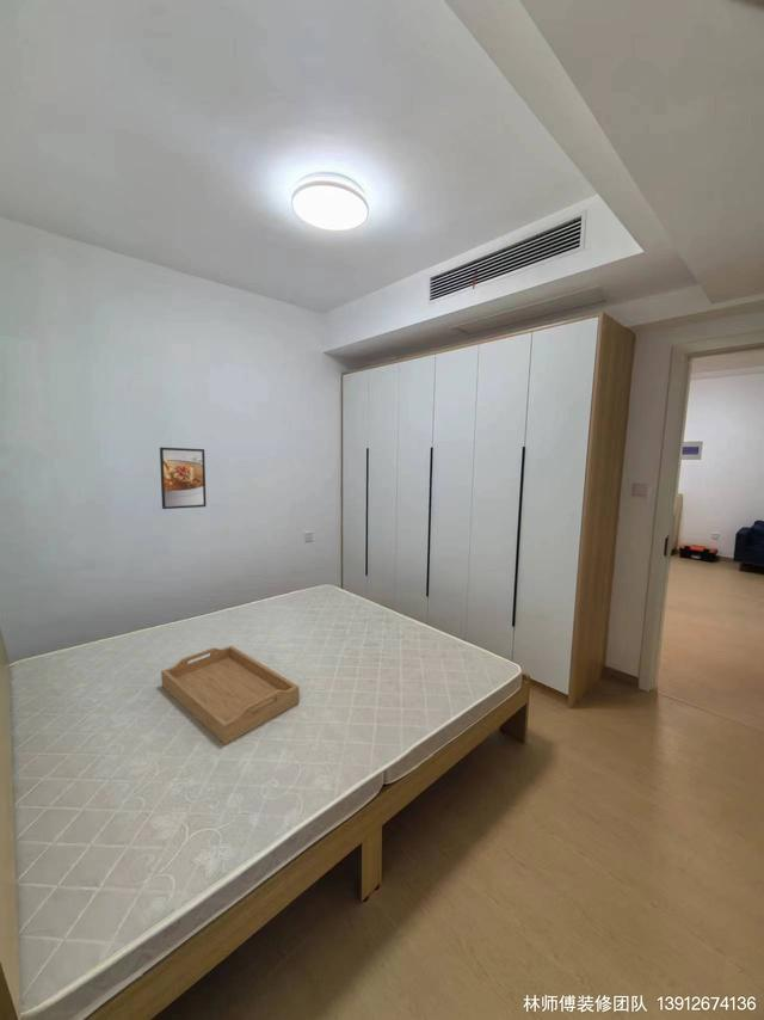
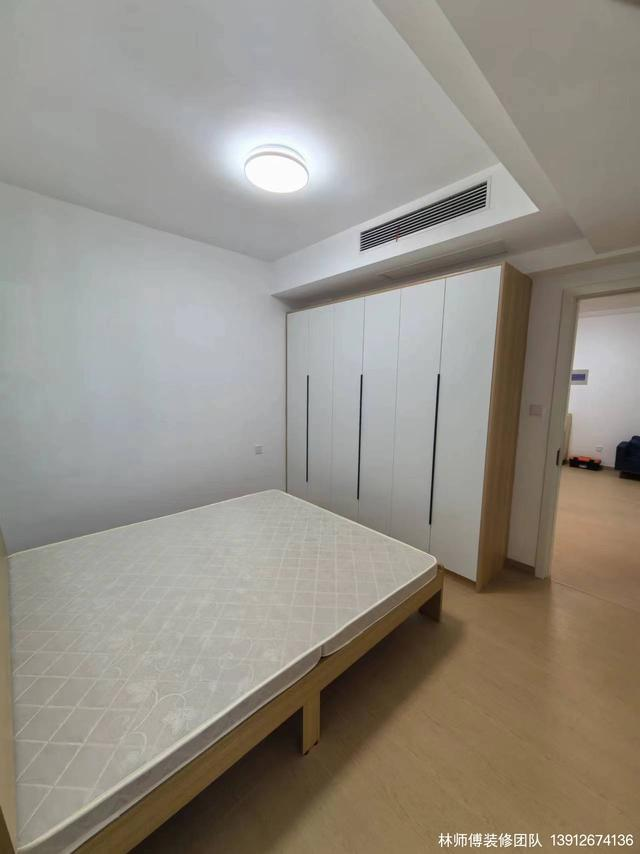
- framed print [159,447,208,510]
- serving tray [160,645,301,745]
